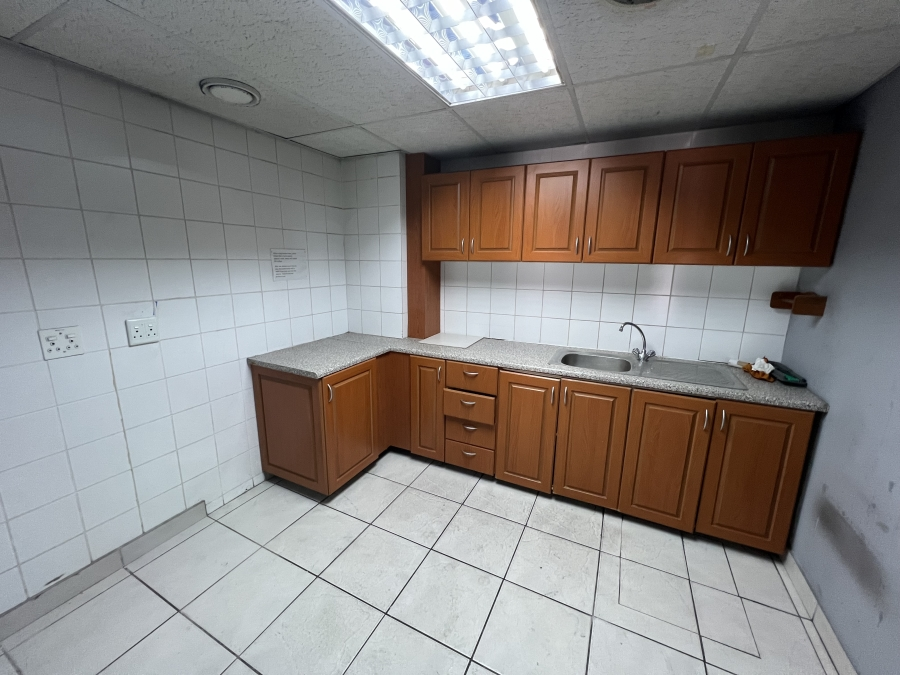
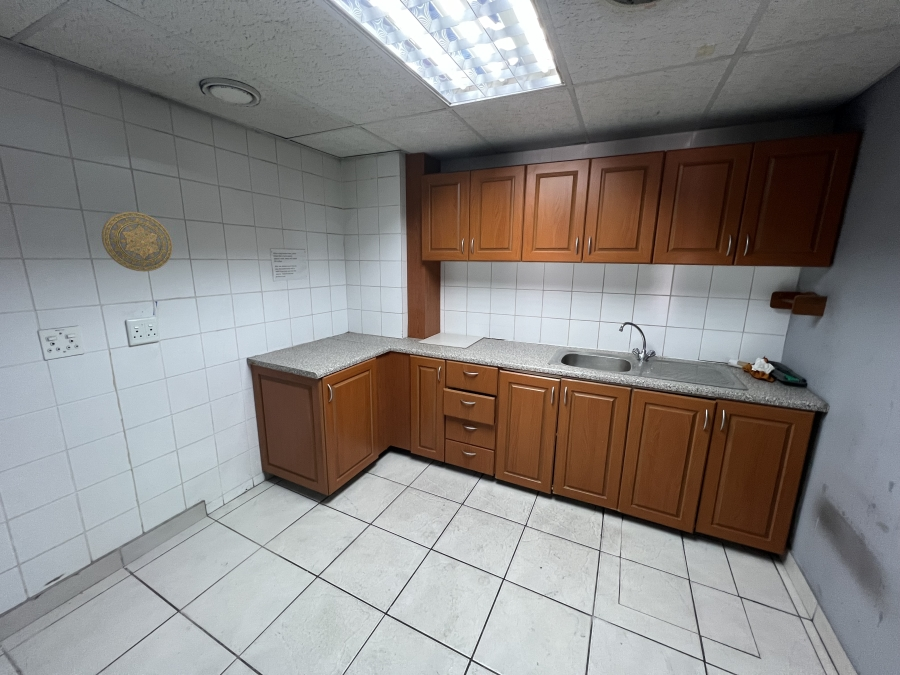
+ decorative plate [101,211,174,272]
